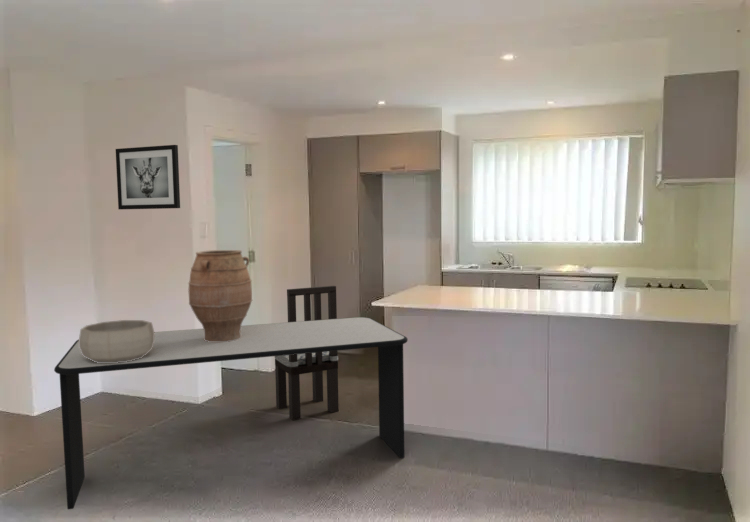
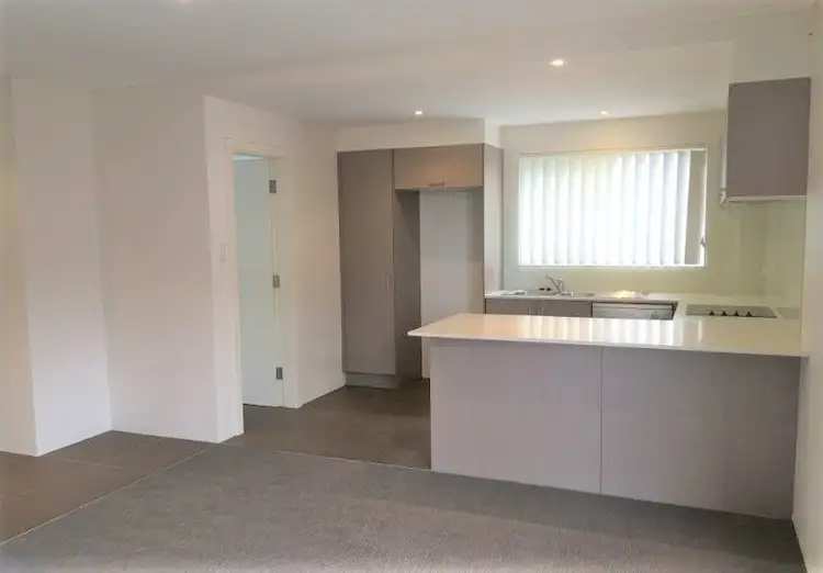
- dining table [53,316,409,510]
- decorative bowl [78,319,155,363]
- vase [187,249,253,342]
- wall art [115,144,181,210]
- dining chair [274,285,340,421]
